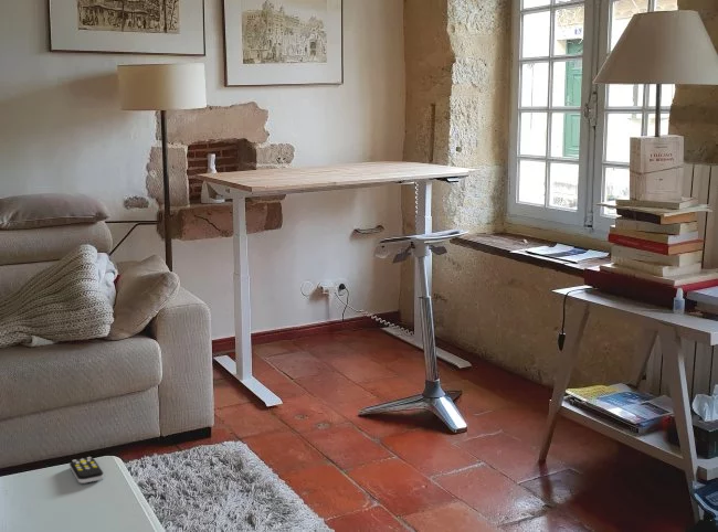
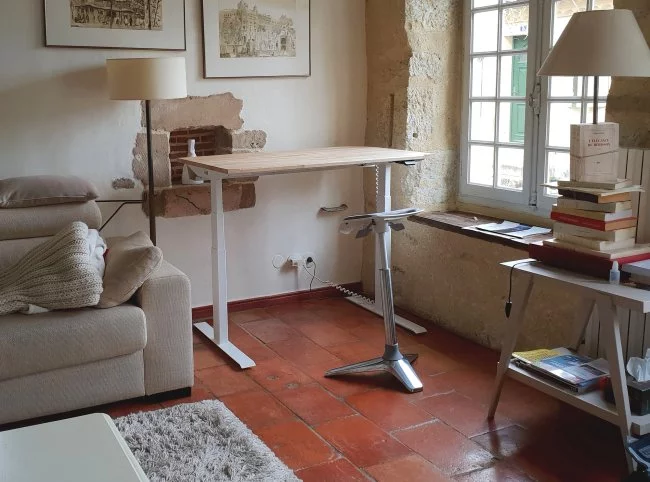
- remote control [68,456,105,485]
